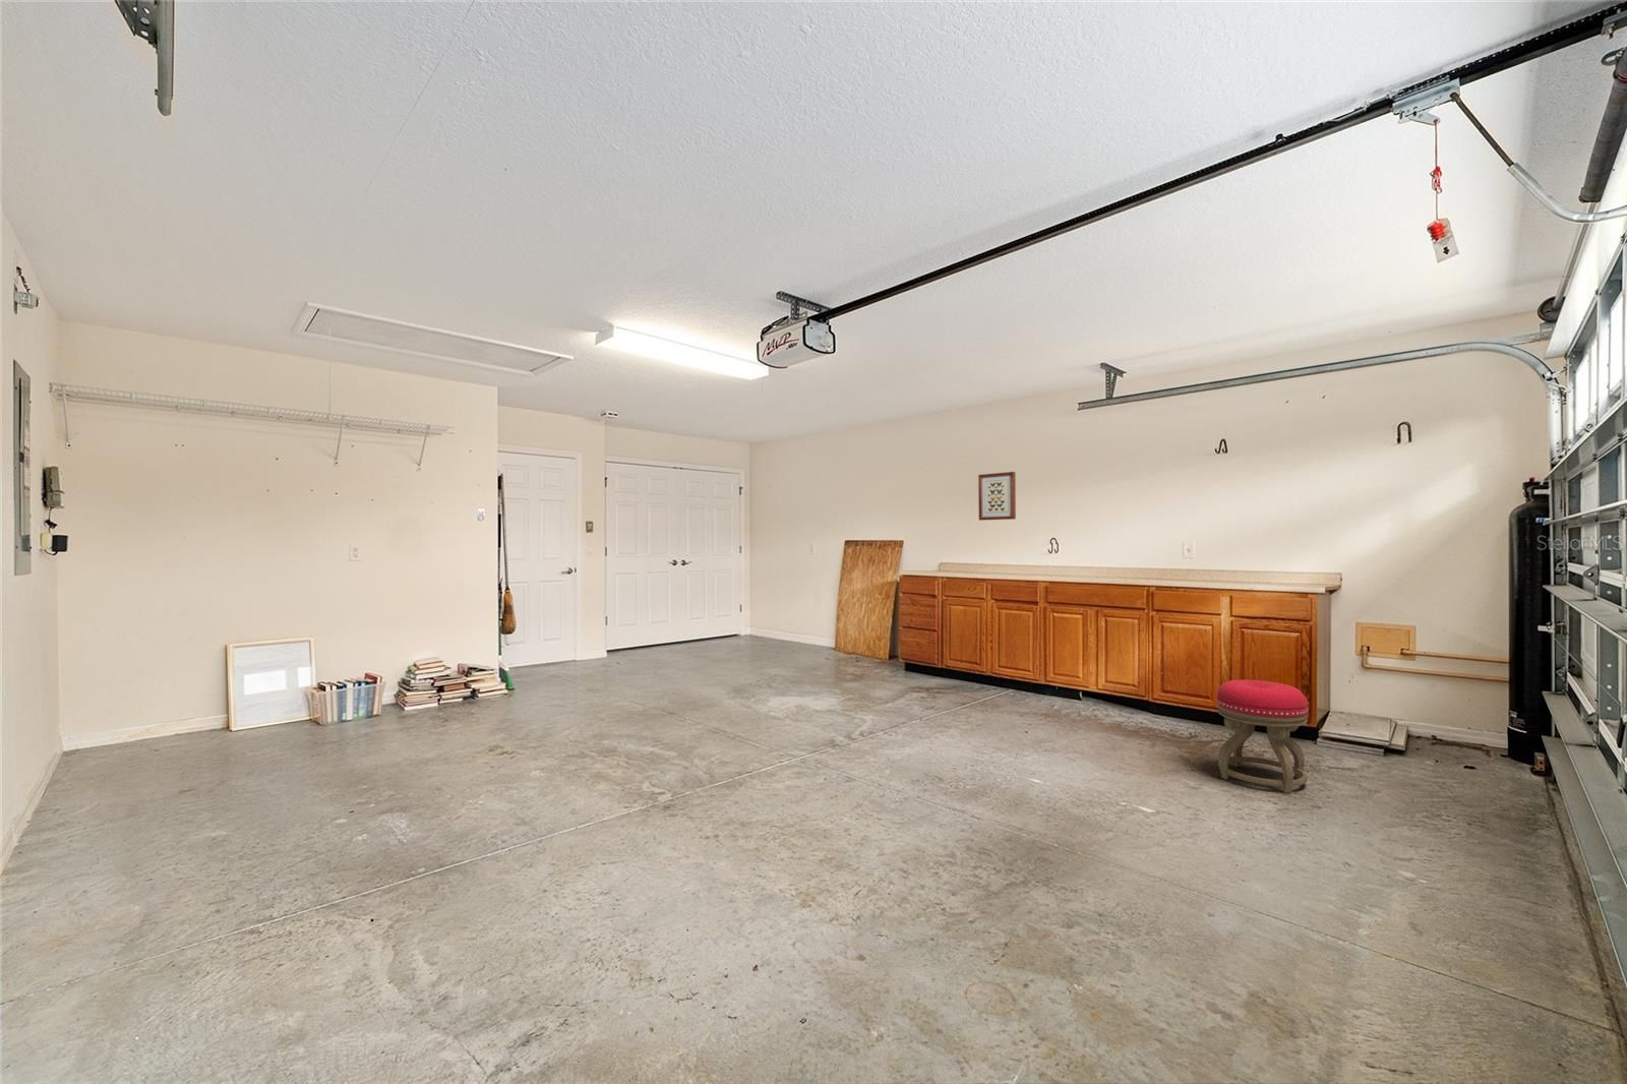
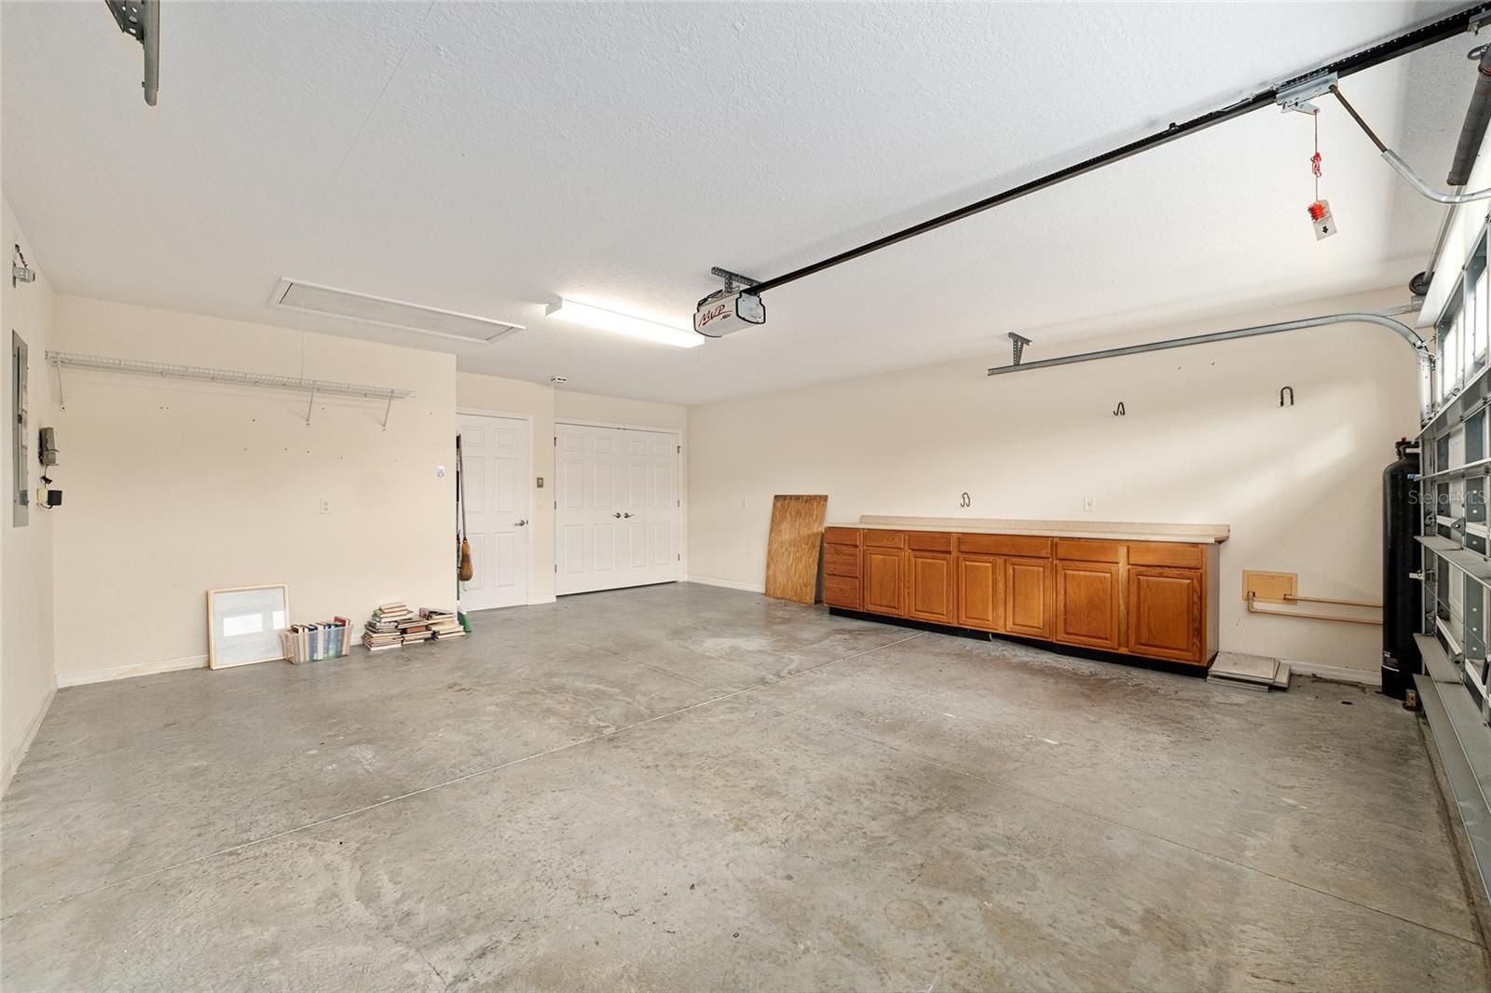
- stool [1216,679,1310,794]
- wall art [977,471,1017,521]
